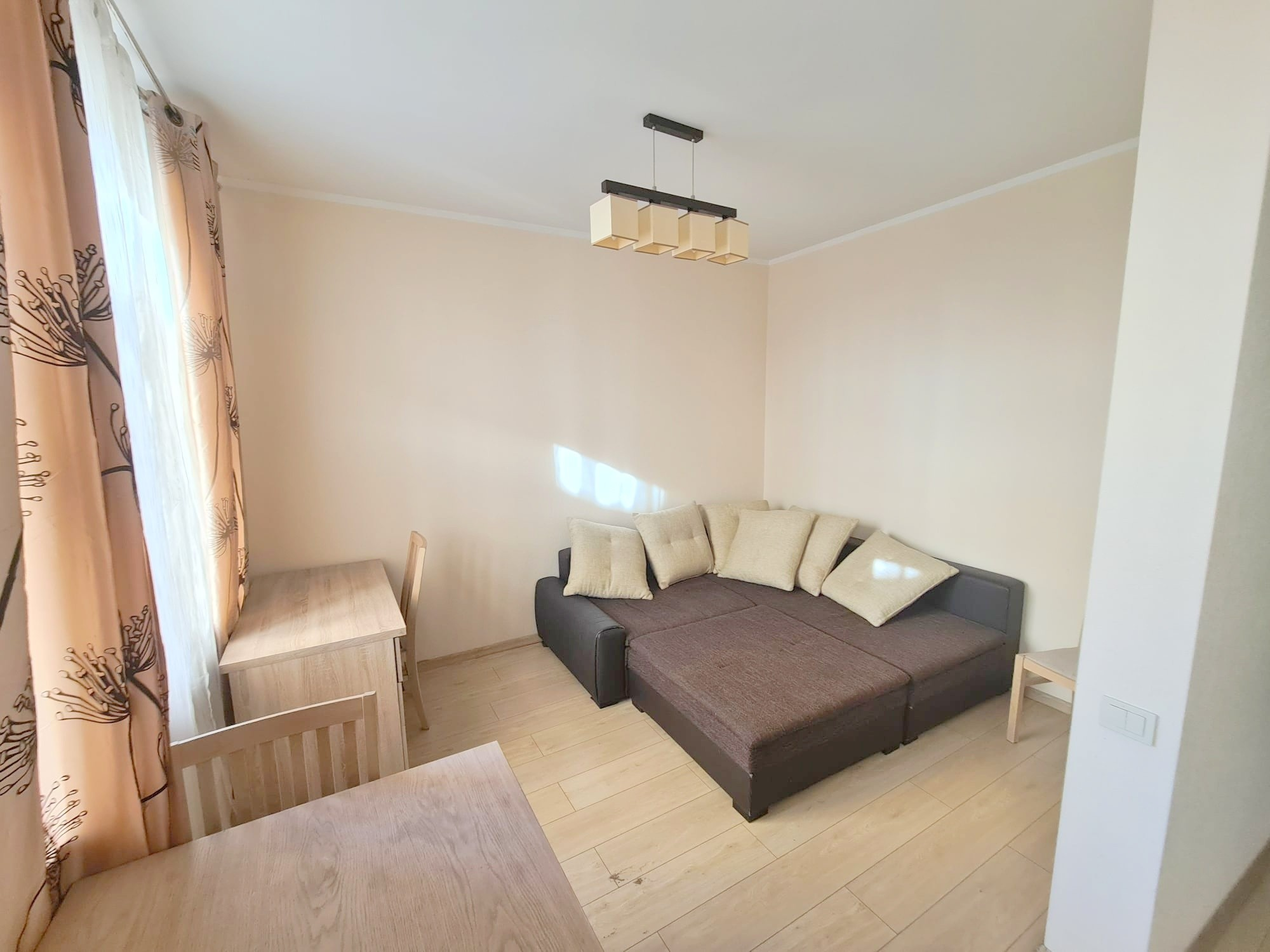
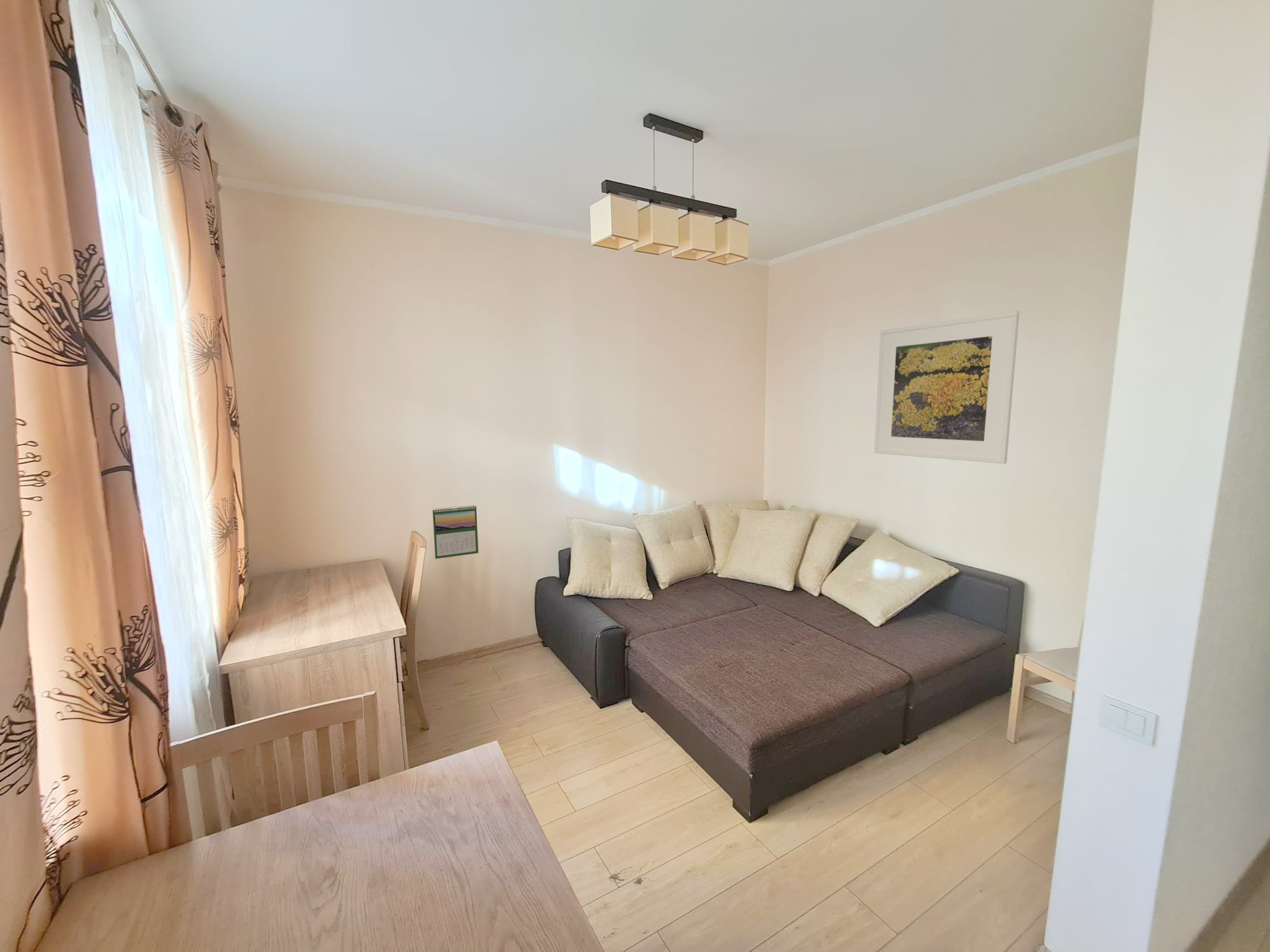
+ calendar [432,505,479,560]
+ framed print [874,310,1020,465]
